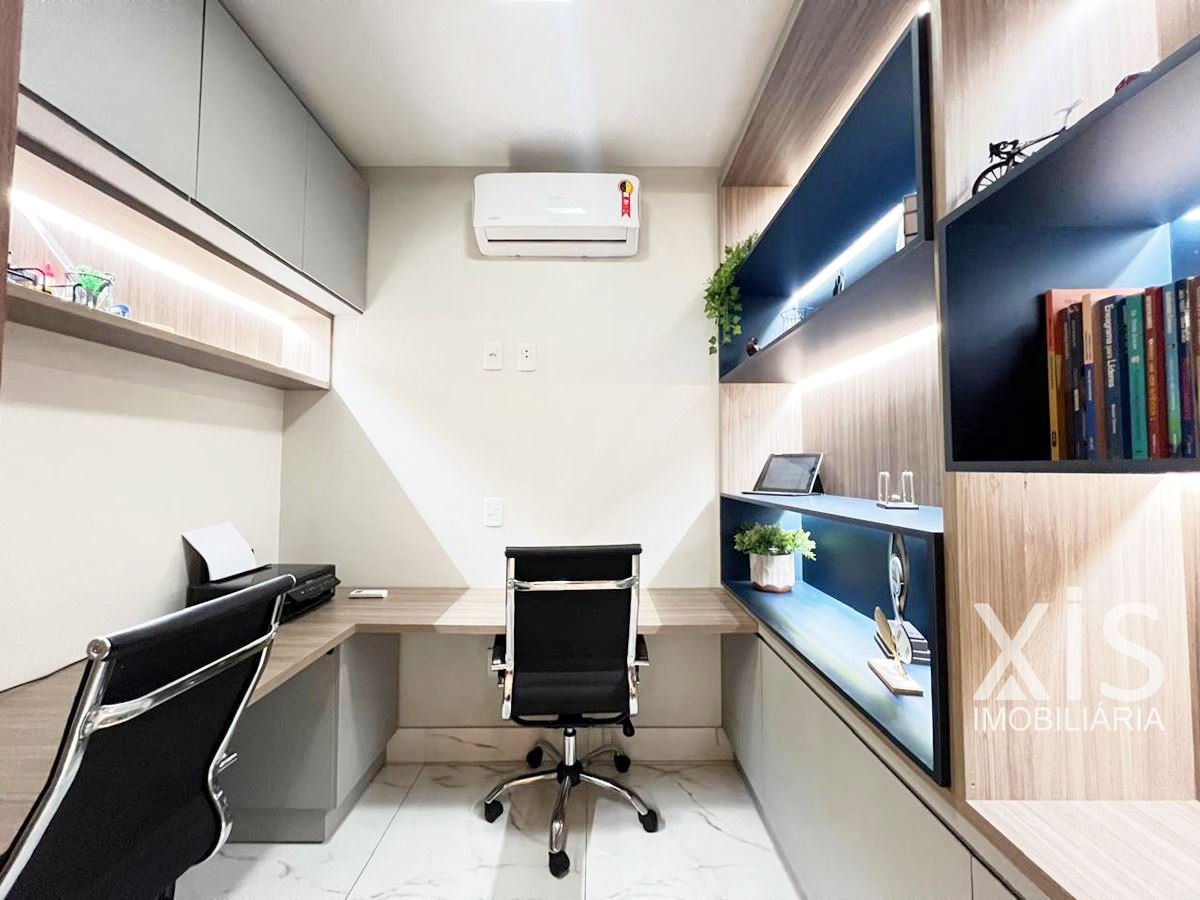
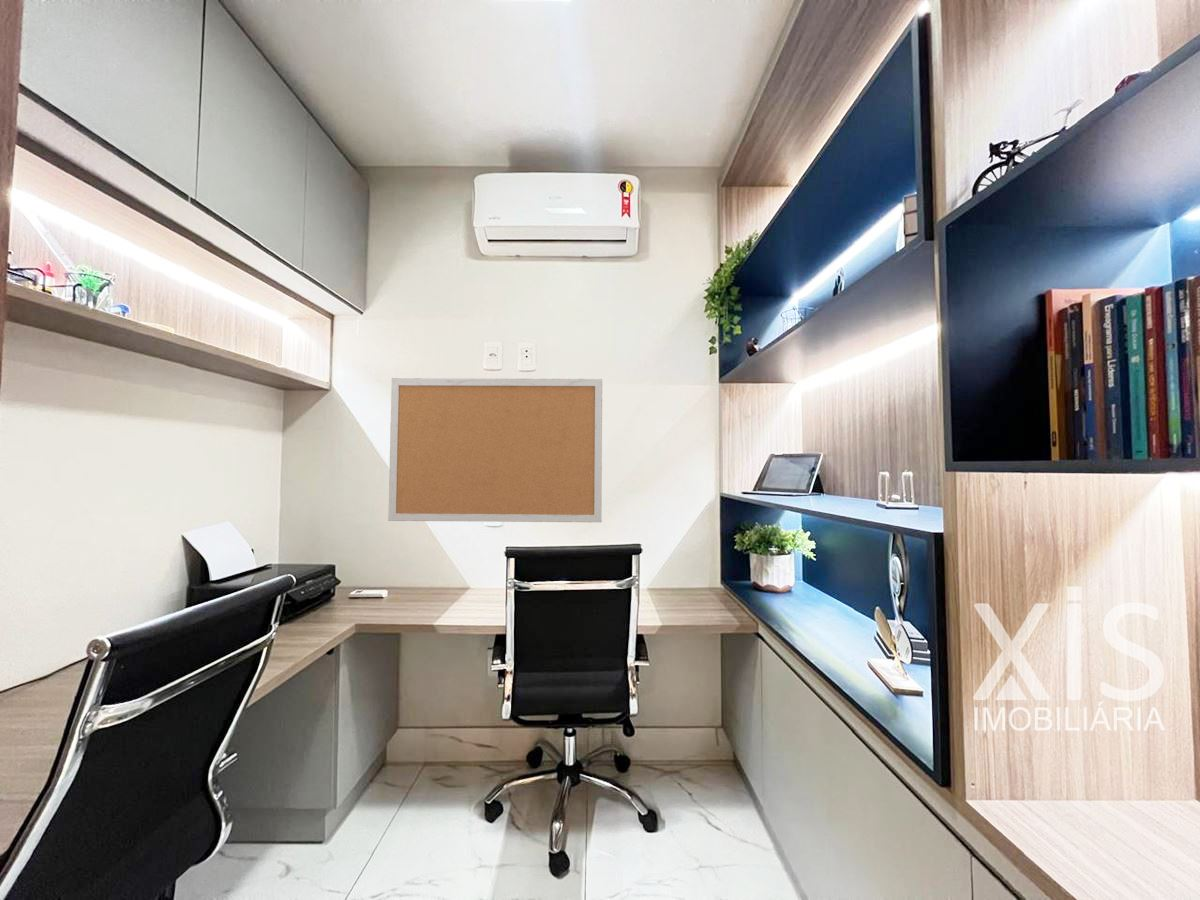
+ bulletin board [387,377,603,523]
